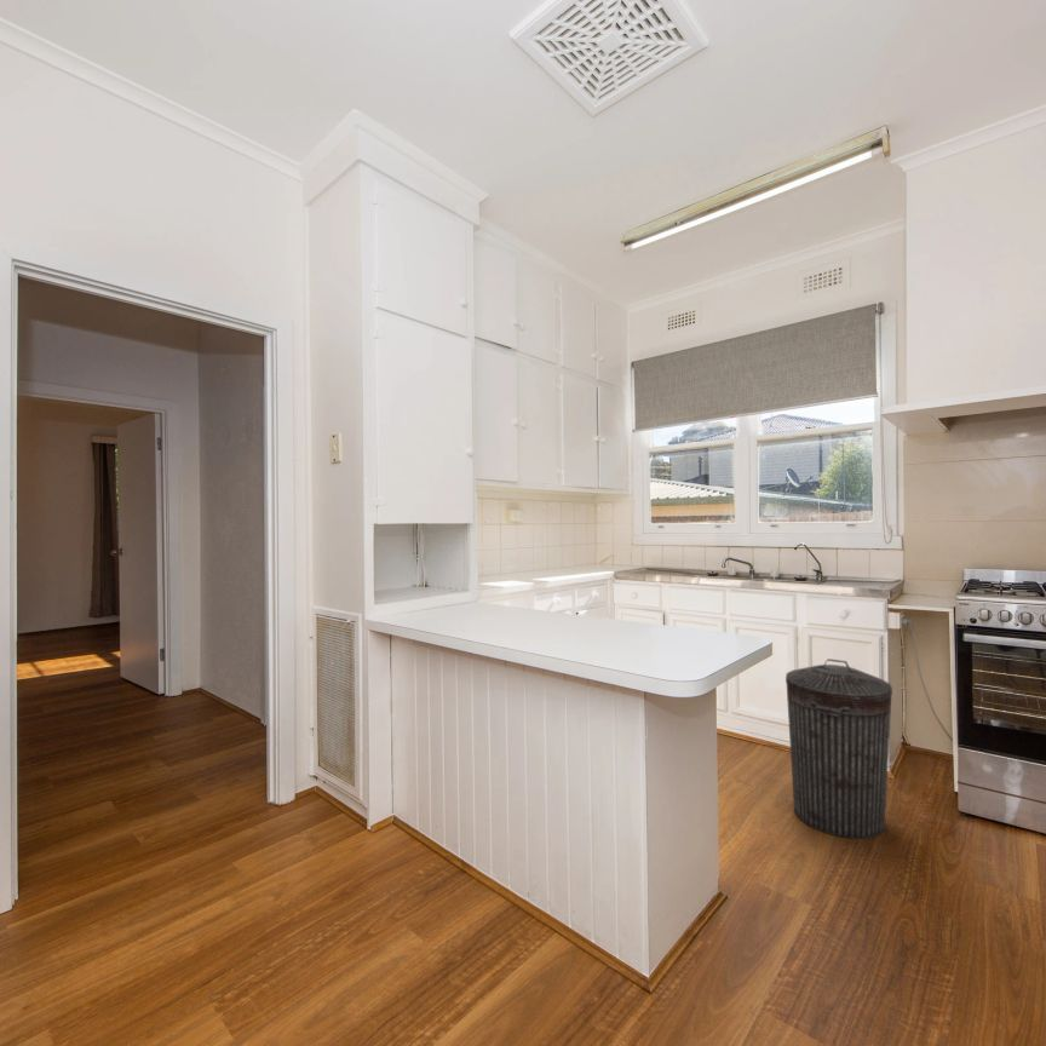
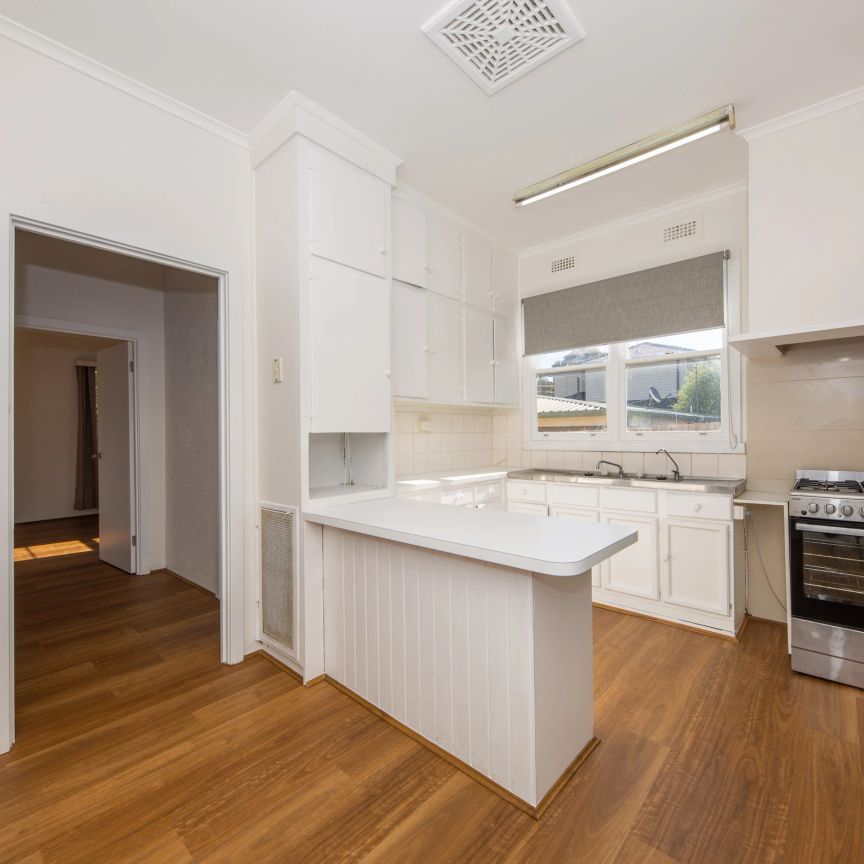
- trash can [784,657,893,840]
